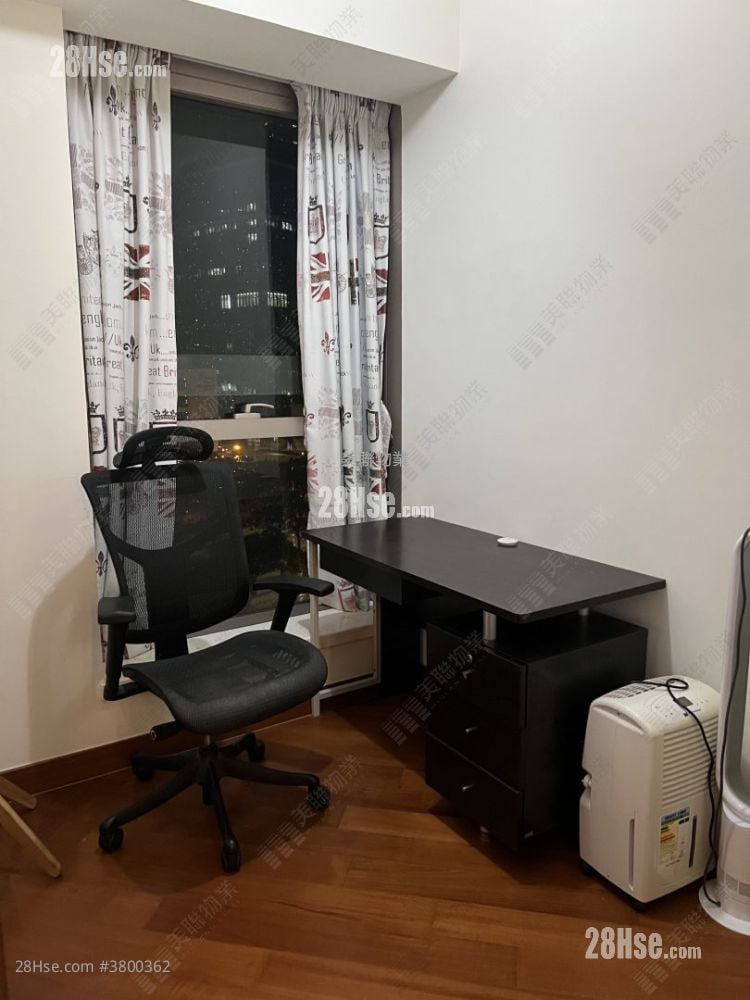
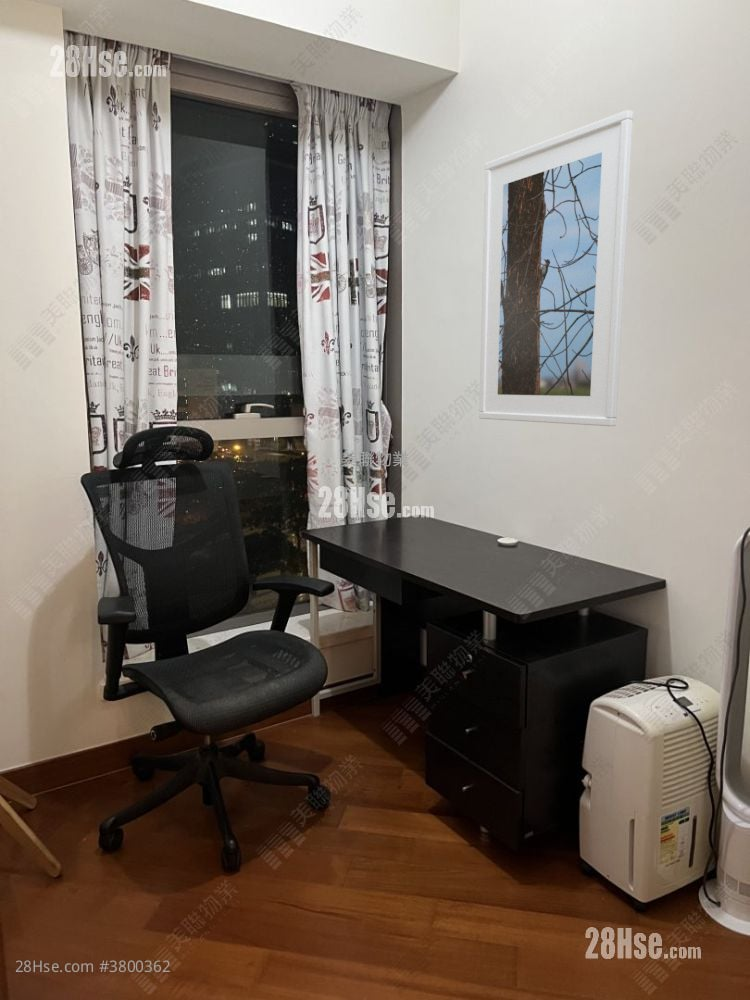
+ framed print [478,109,634,427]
